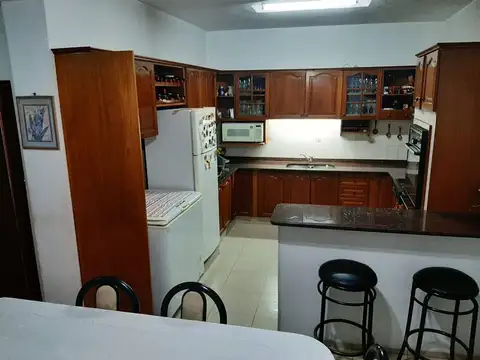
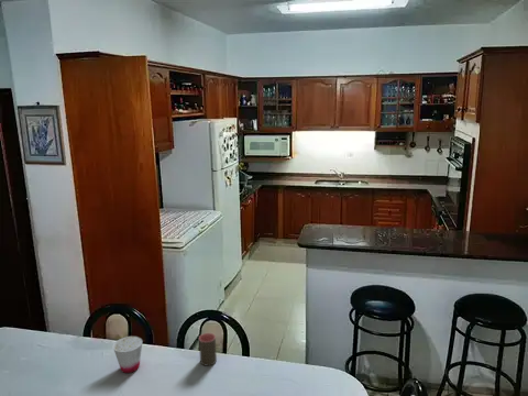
+ cup [112,336,144,374]
+ cup [198,332,218,367]
